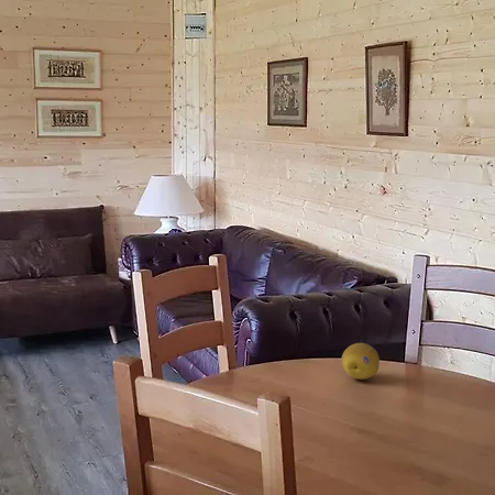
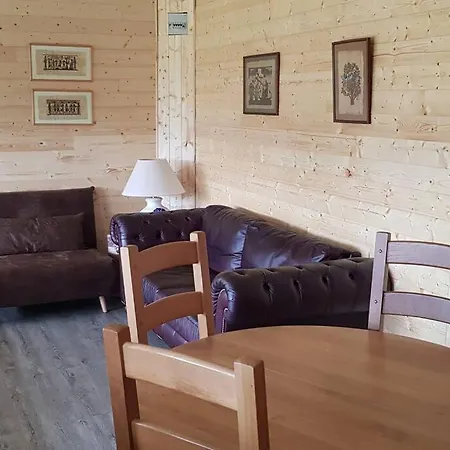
- fruit [341,342,381,381]
